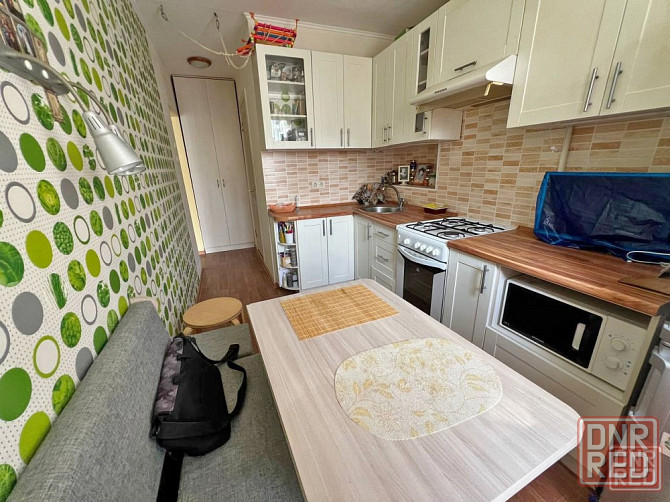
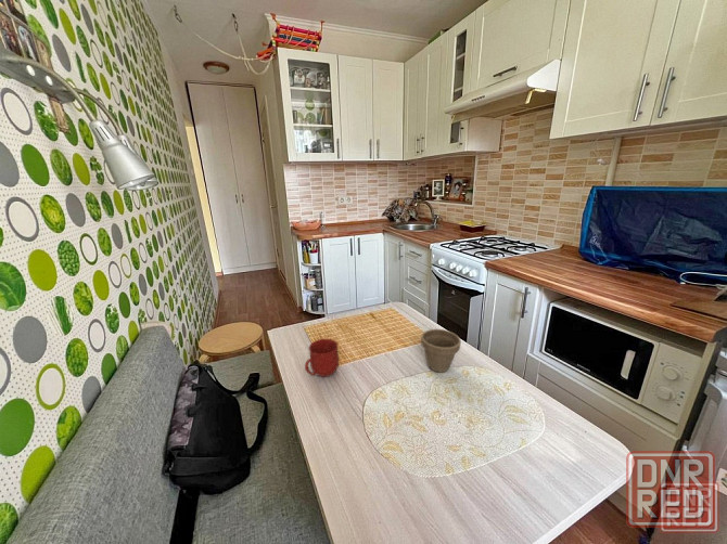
+ flower pot [420,328,462,373]
+ mug [304,338,340,378]
